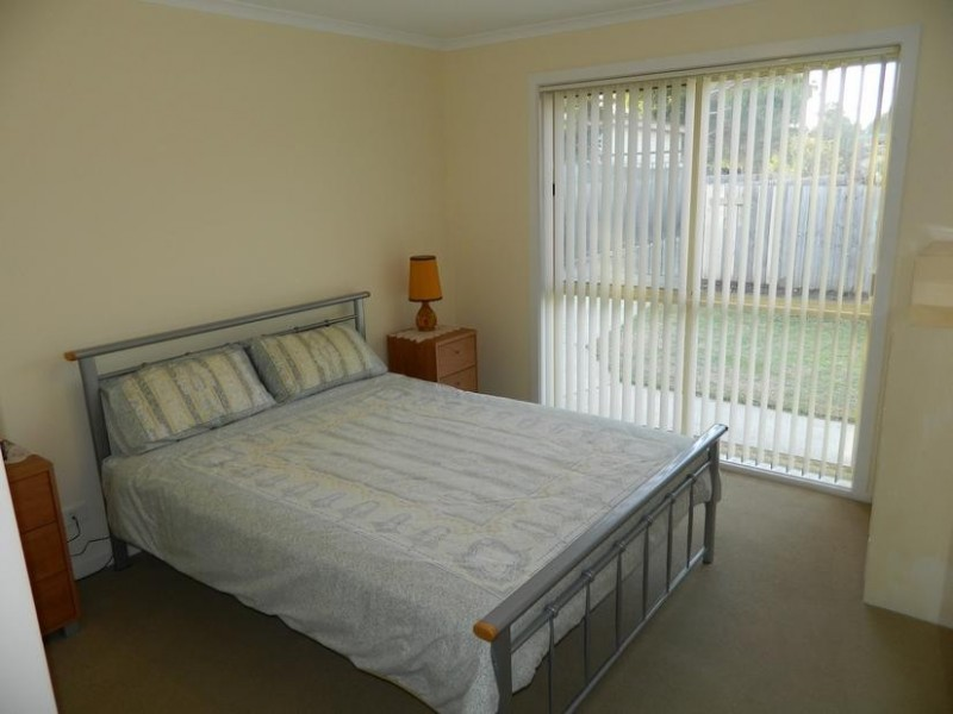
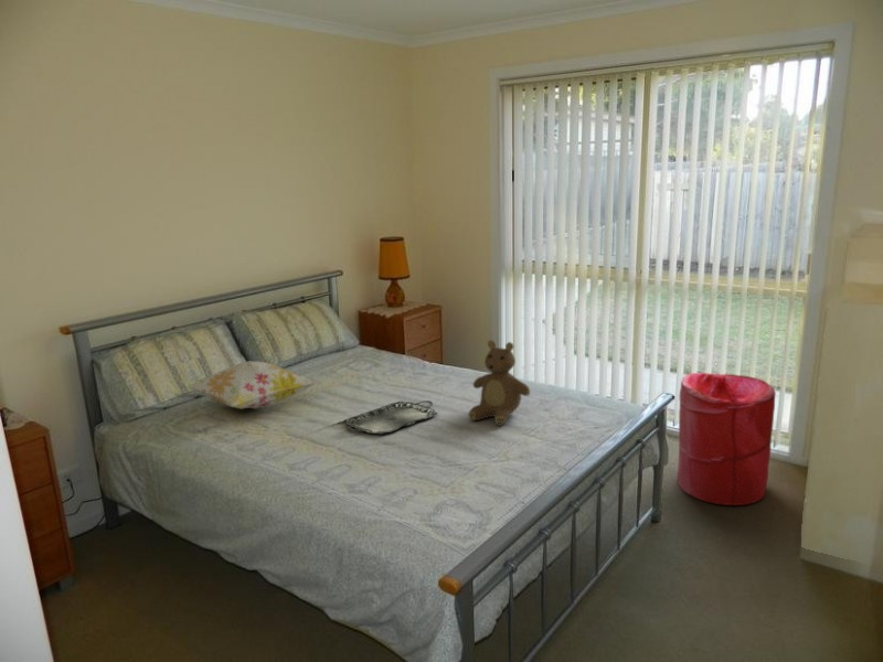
+ serving tray [343,399,438,435]
+ teddy bear [467,339,531,427]
+ decorative pillow [187,361,317,410]
+ laundry hamper [677,372,777,506]
